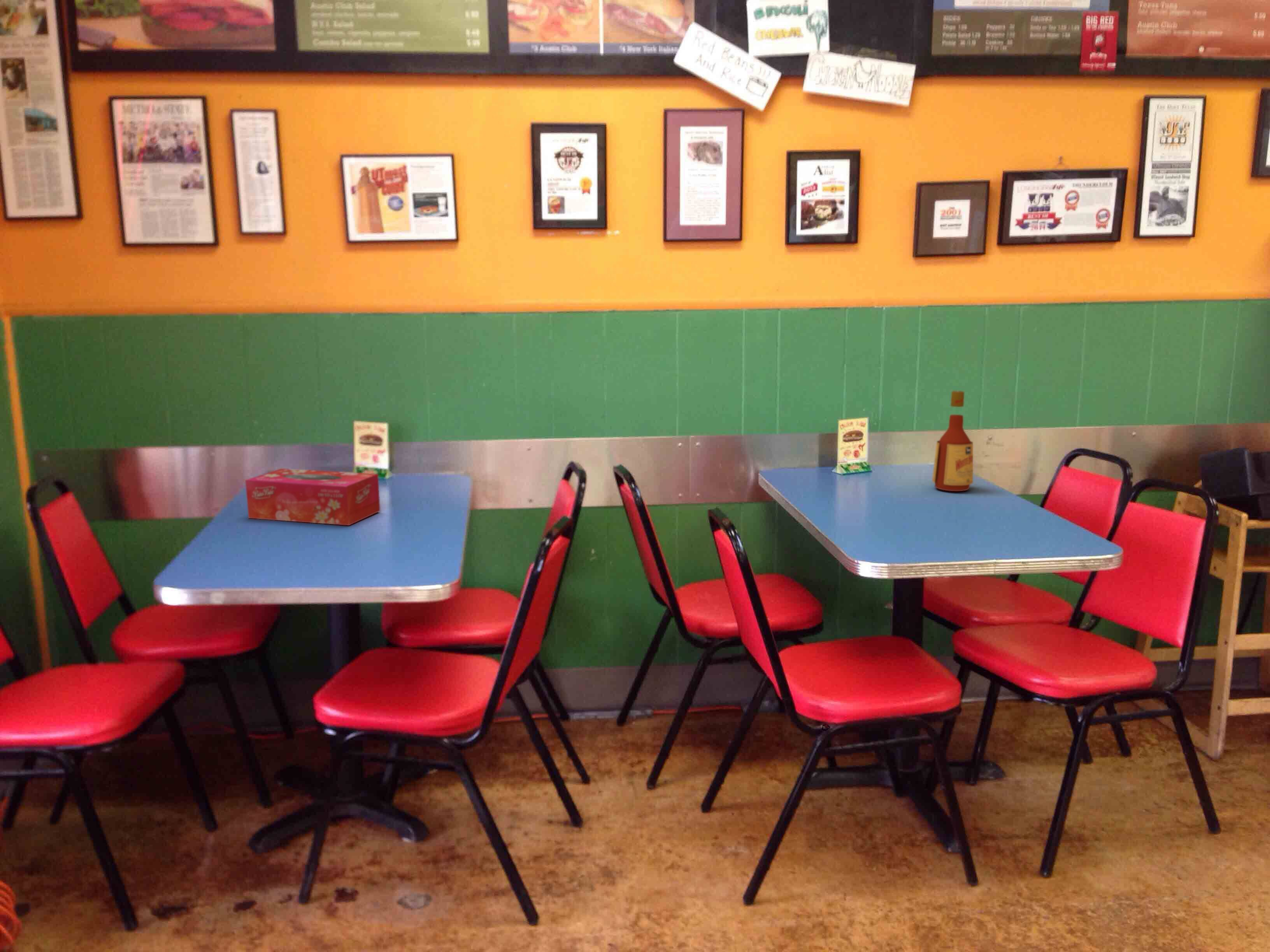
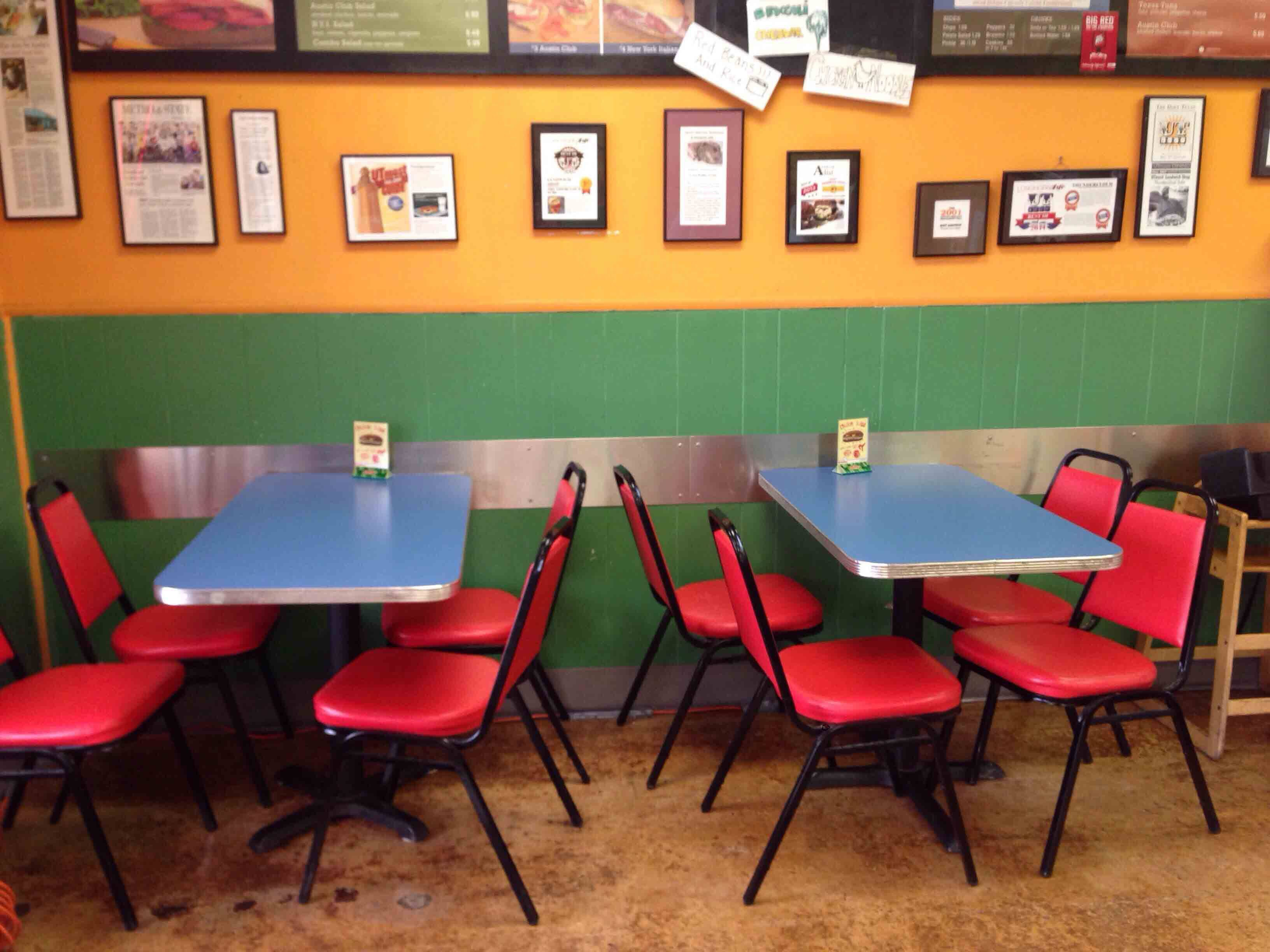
- bottle [931,390,974,492]
- tissue box [245,468,381,526]
